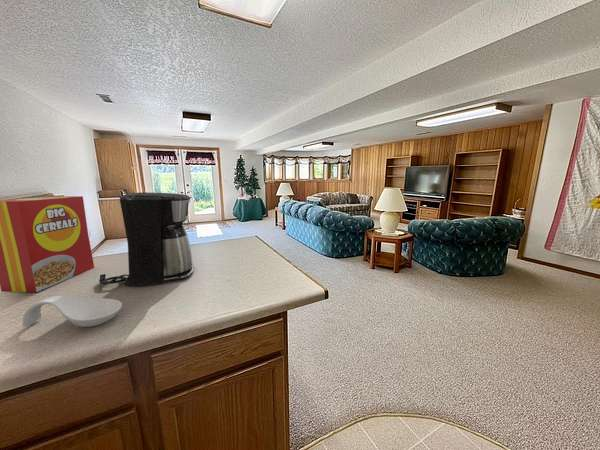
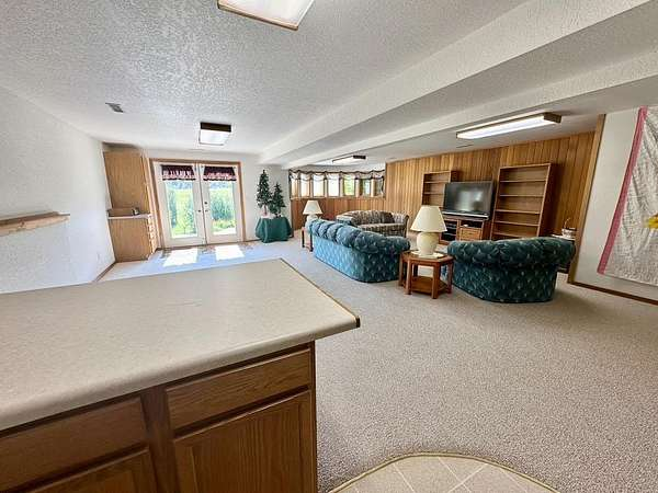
- coffee maker [98,191,195,286]
- spoon rest [22,295,123,328]
- cereal box [0,195,95,293]
